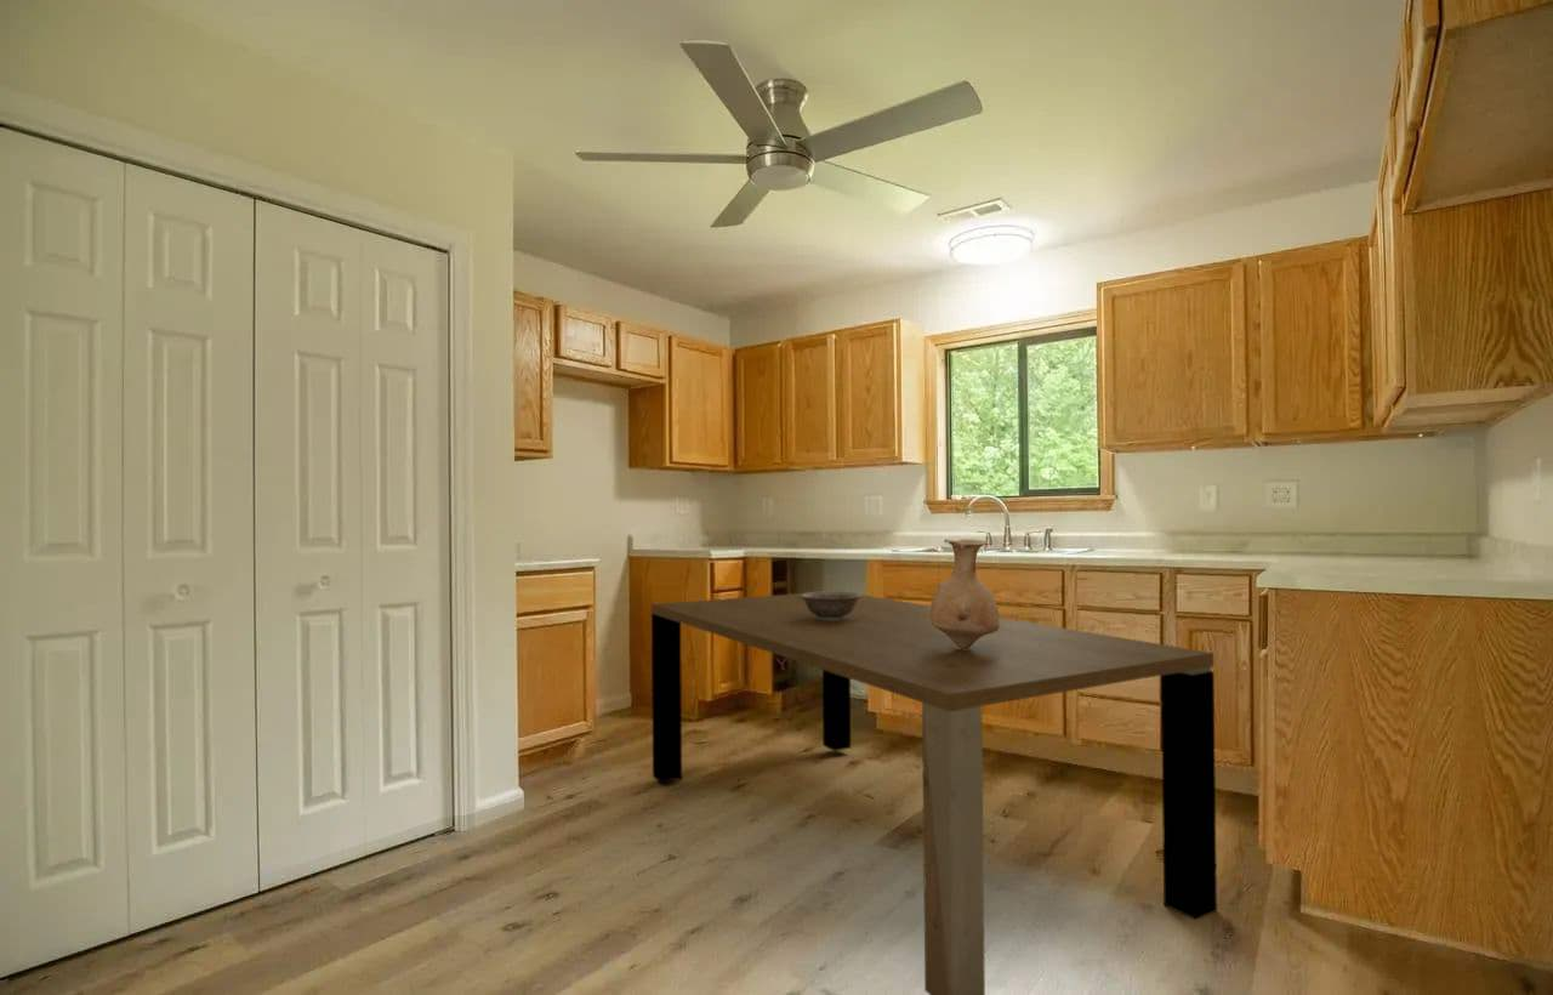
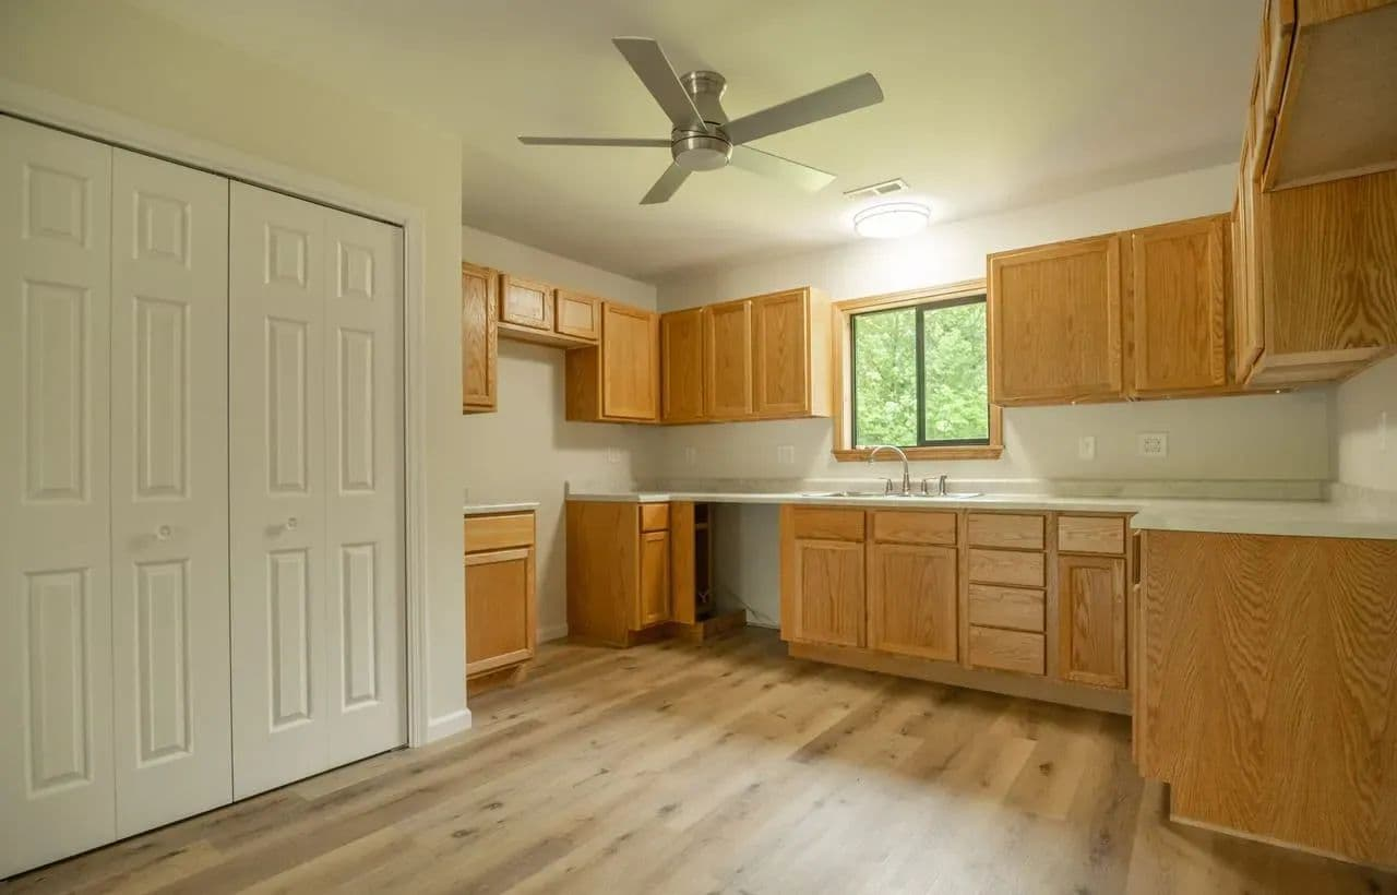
- vase [928,538,1001,649]
- decorative bowl [800,590,863,621]
- dining table [650,590,1218,995]
